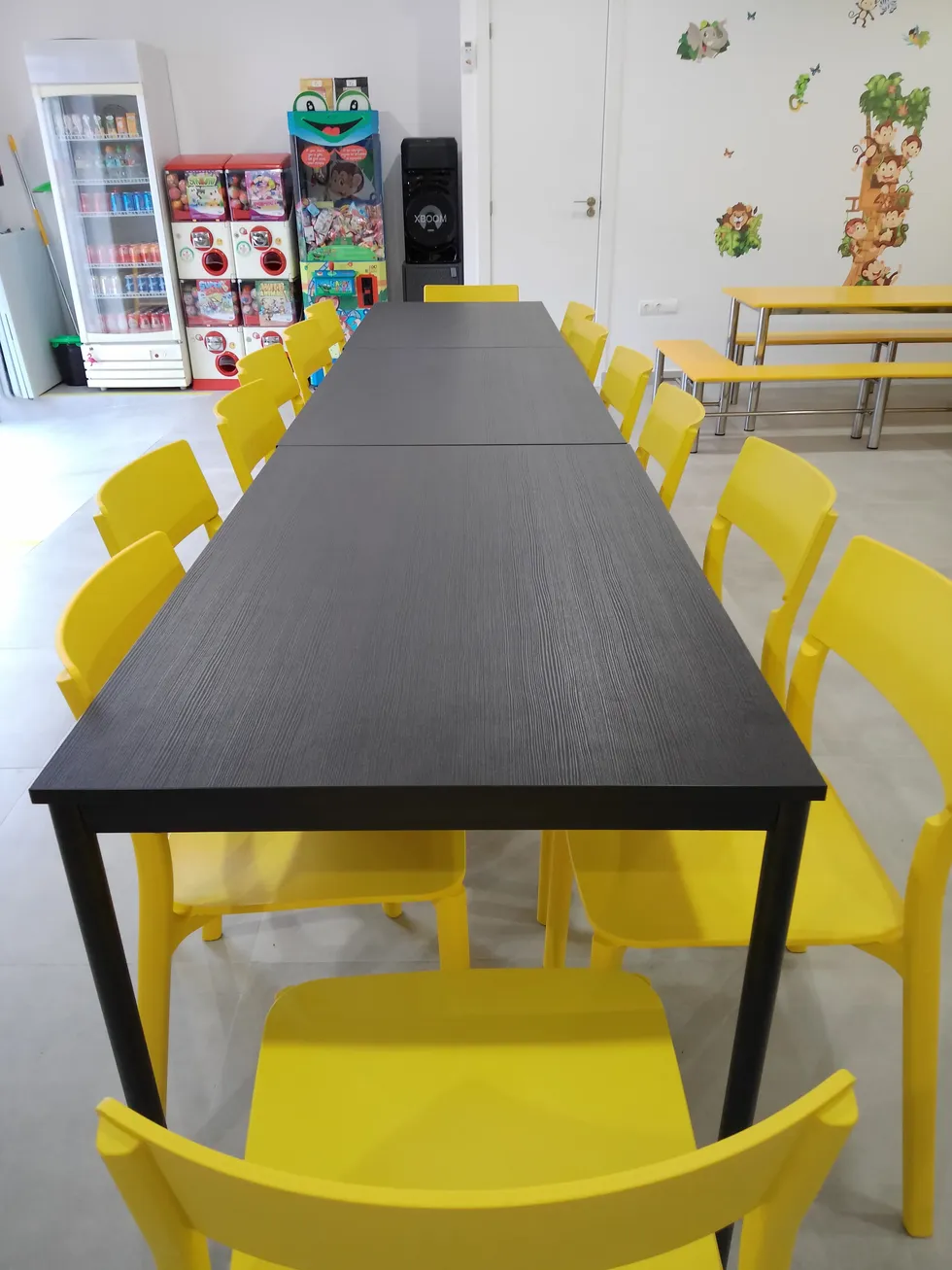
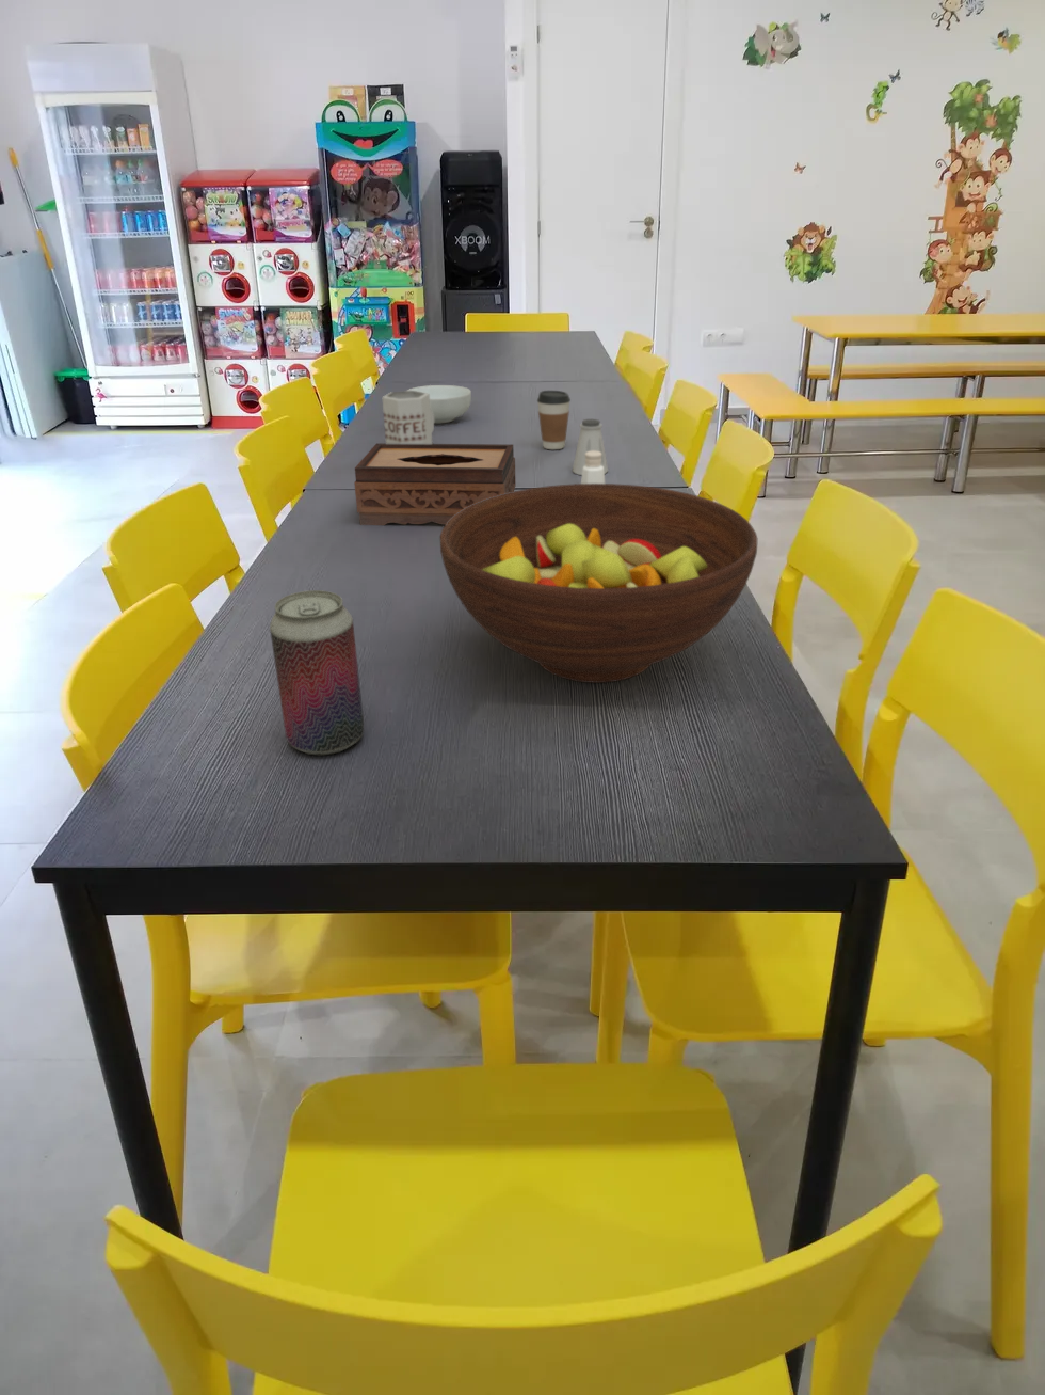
+ tissue box [353,442,517,526]
+ mug [381,390,435,444]
+ beverage can [269,589,364,756]
+ saltshaker [572,418,609,476]
+ pepper shaker [580,450,606,483]
+ fruit bowl [439,482,759,684]
+ cereal bowl [406,384,472,424]
+ coffee cup [537,390,572,450]
